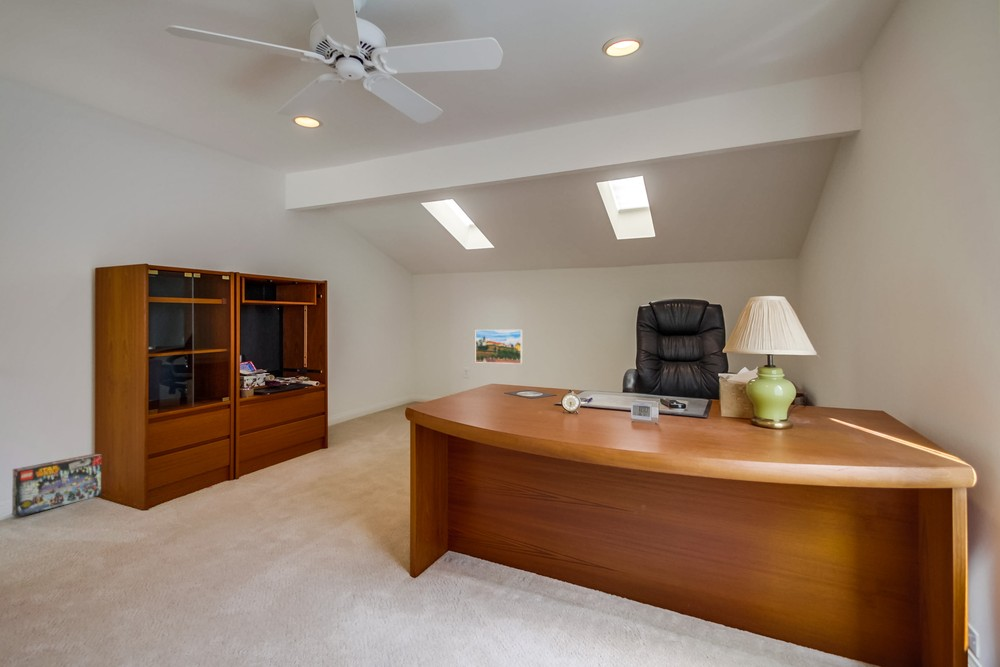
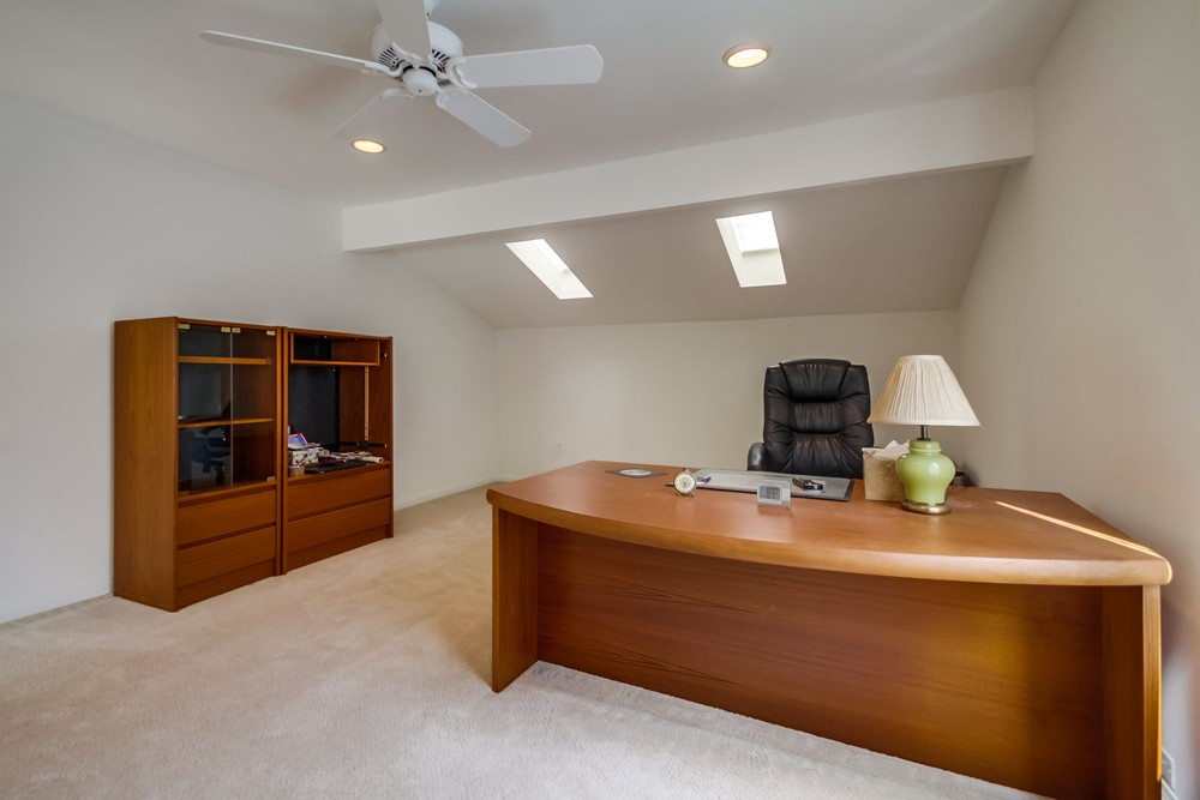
- box [11,453,102,518]
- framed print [475,329,523,365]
